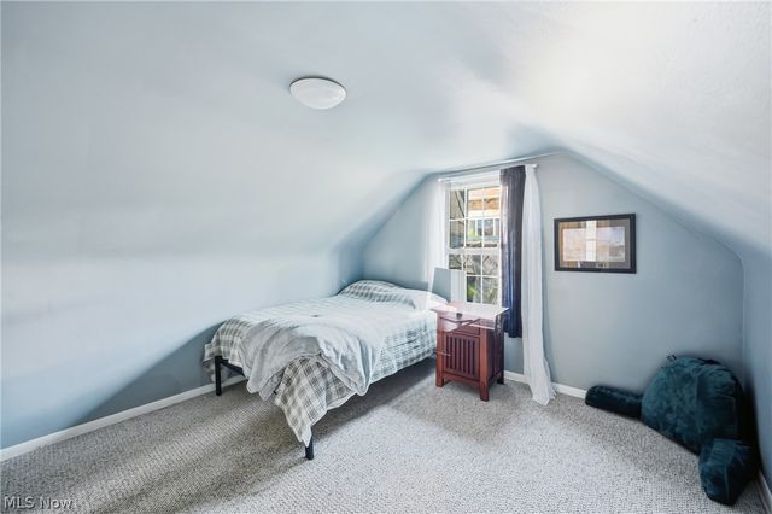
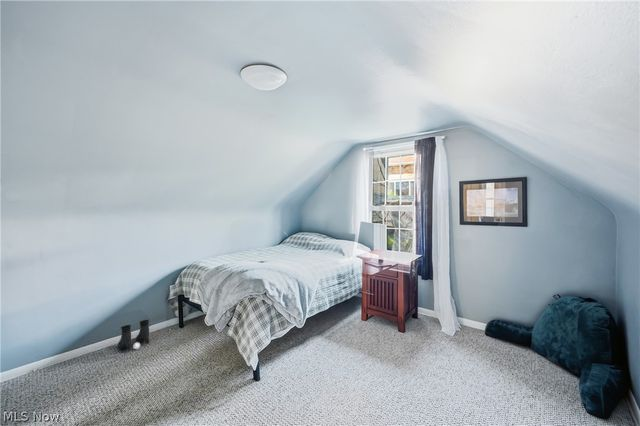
+ boots [117,319,150,351]
